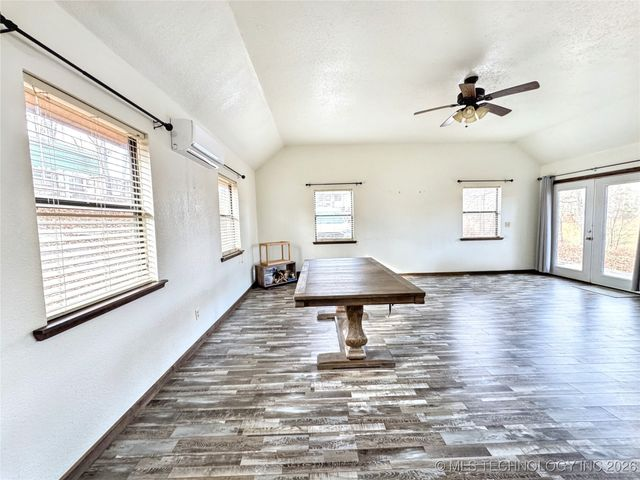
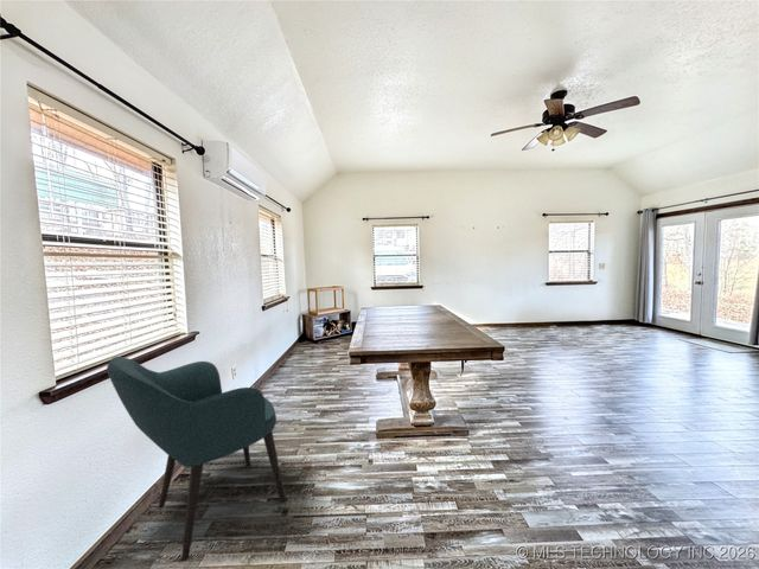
+ armchair [106,356,287,562]
